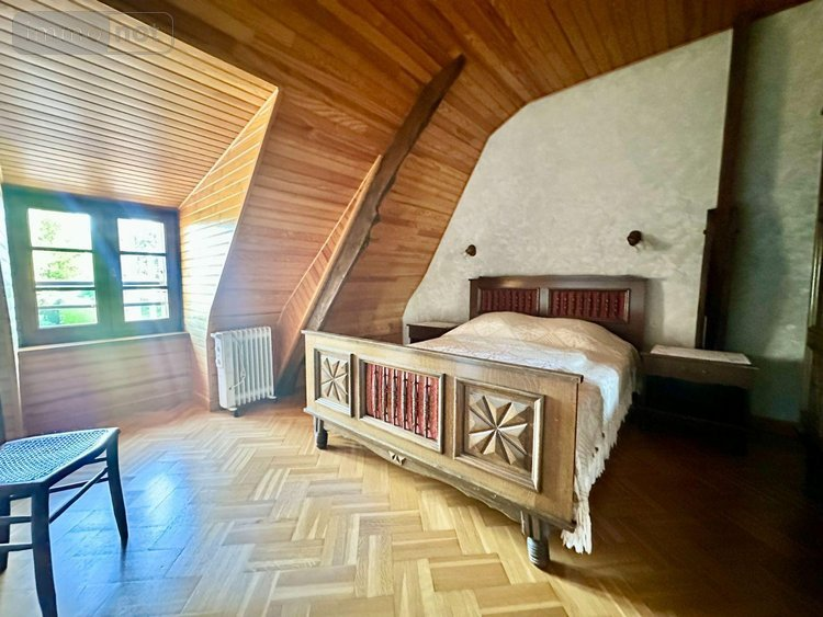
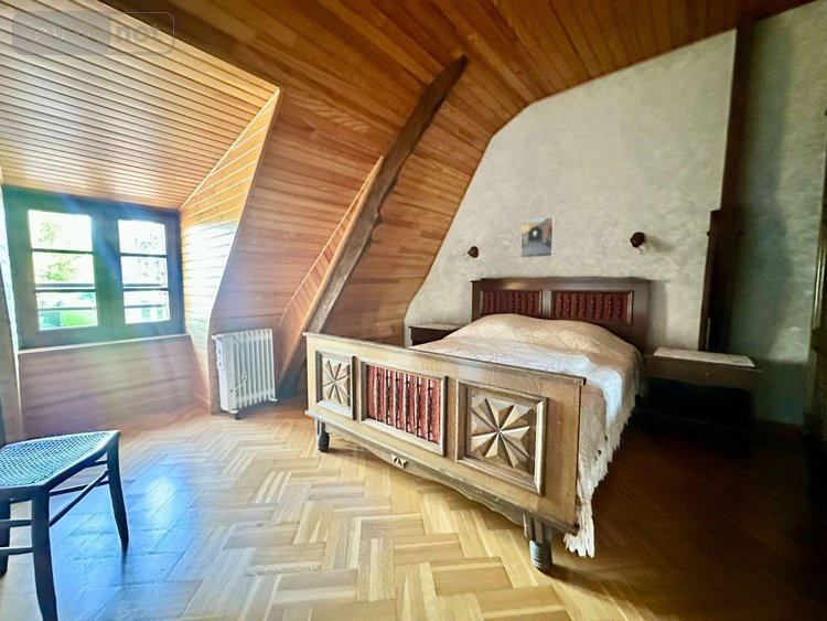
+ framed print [519,216,556,259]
